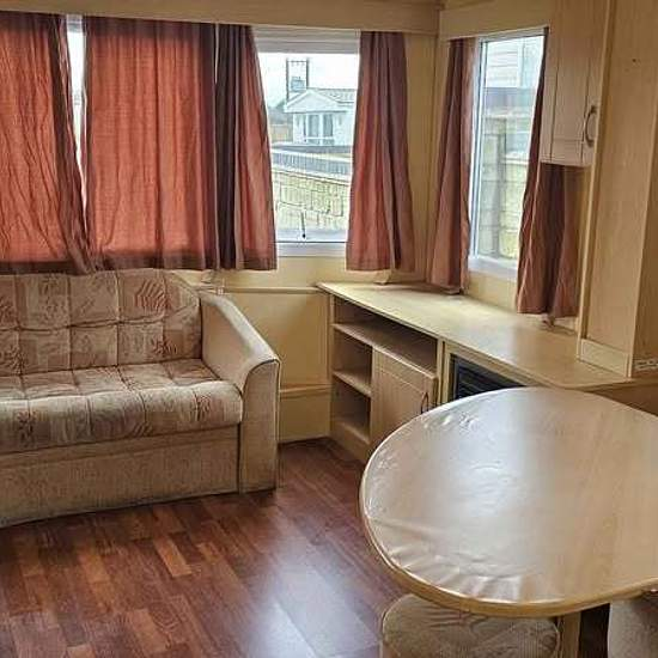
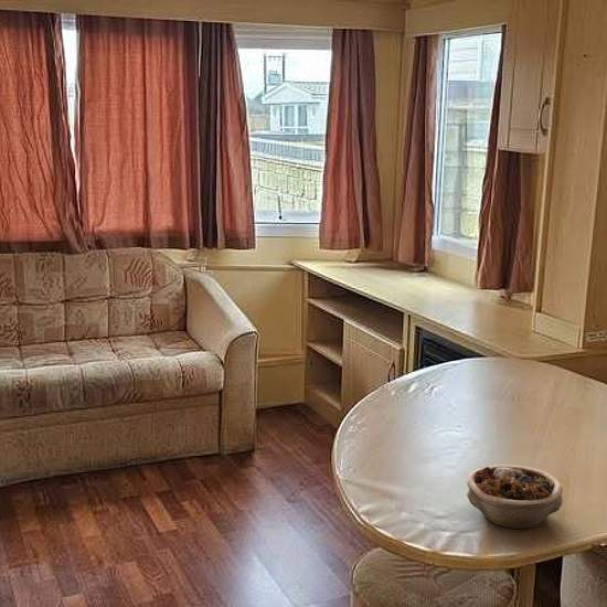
+ succulent planter [466,464,564,530]
